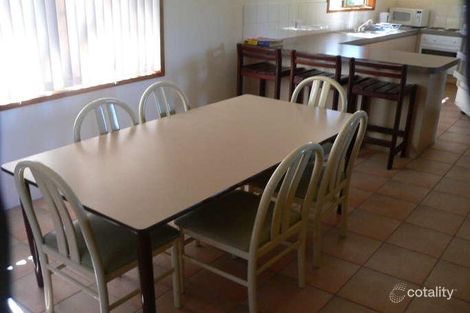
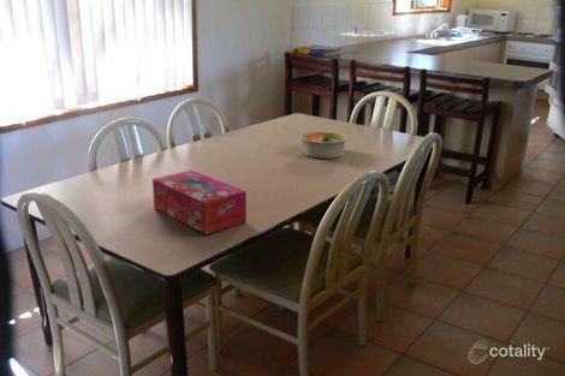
+ tissue box [151,169,248,235]
+ bowl [299,131,347,160]
